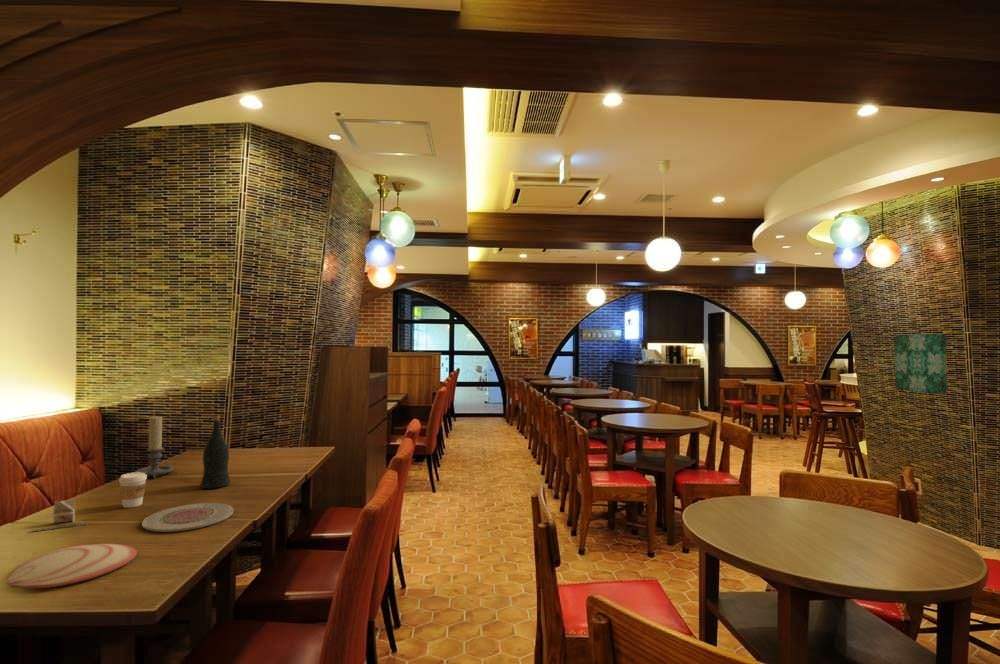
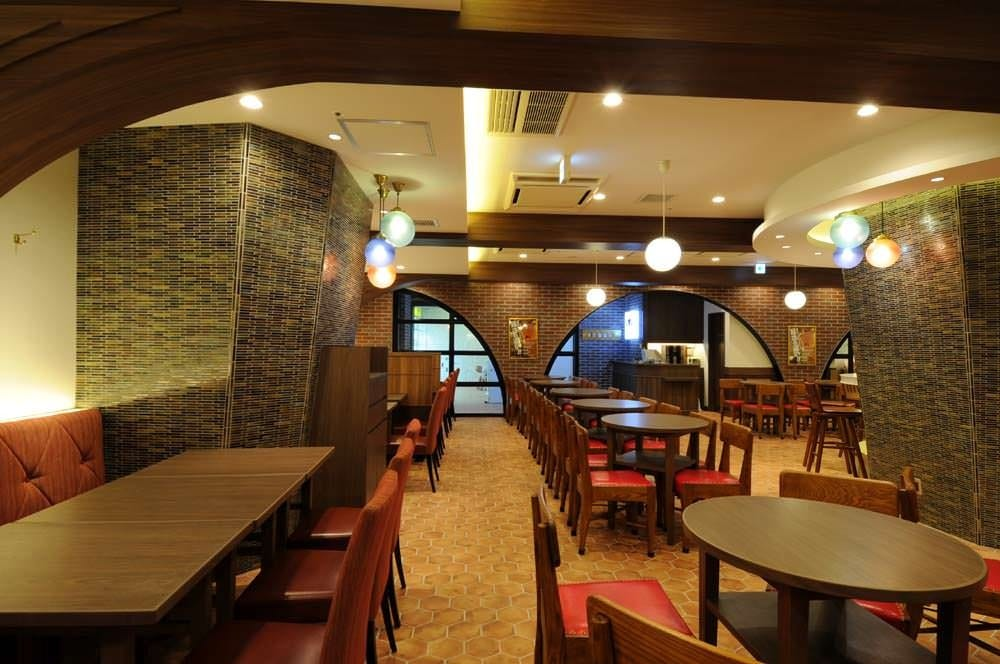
- plate [5,543,138,589]
- candle holder [134,415,175,480]
- wine bottle [199,415,231,490]
- coffee cup [118,471,148,509]
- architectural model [30,499,89,532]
- plate [141,502,235,533]
- wall art [894,333,948,395]
